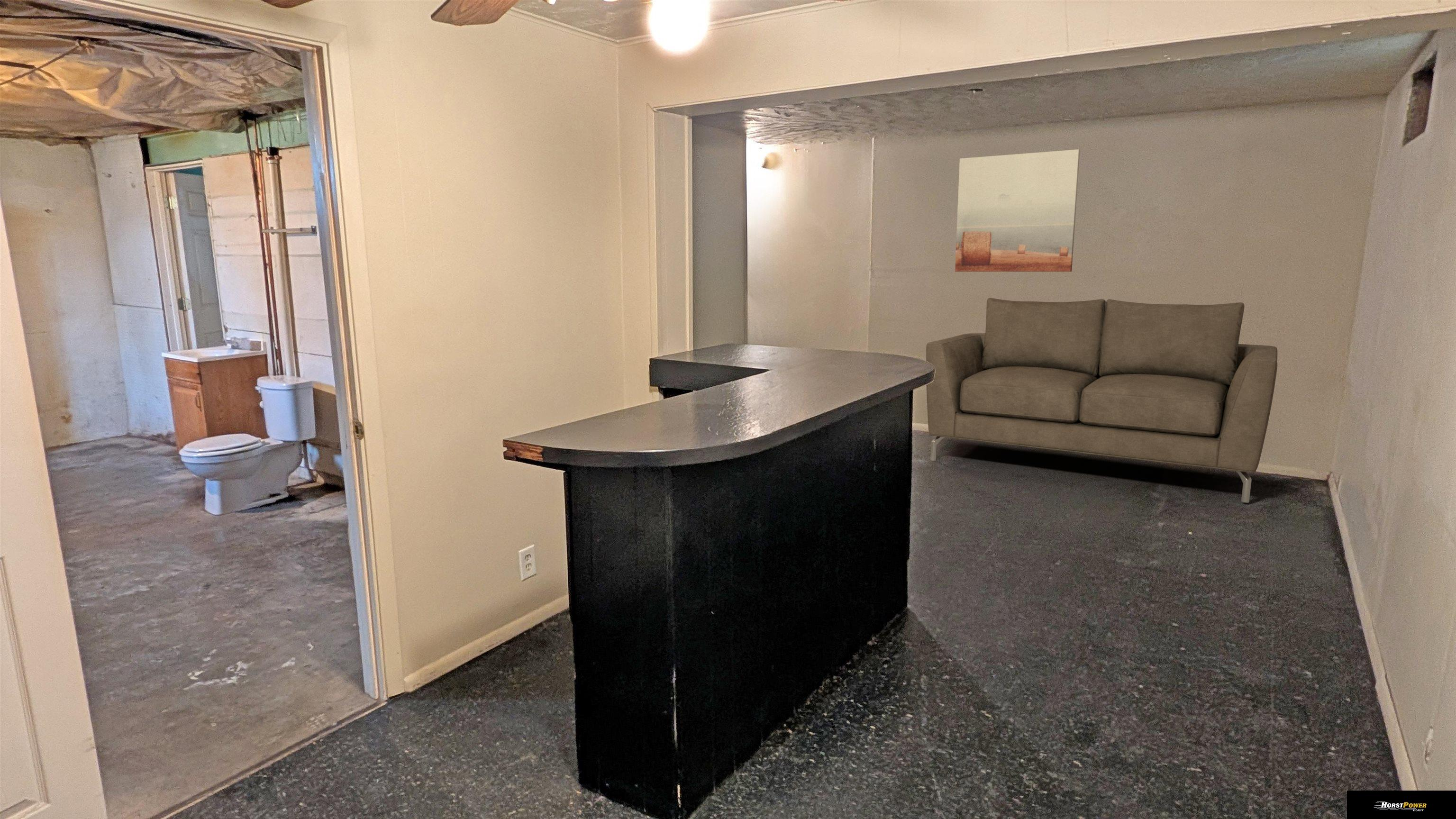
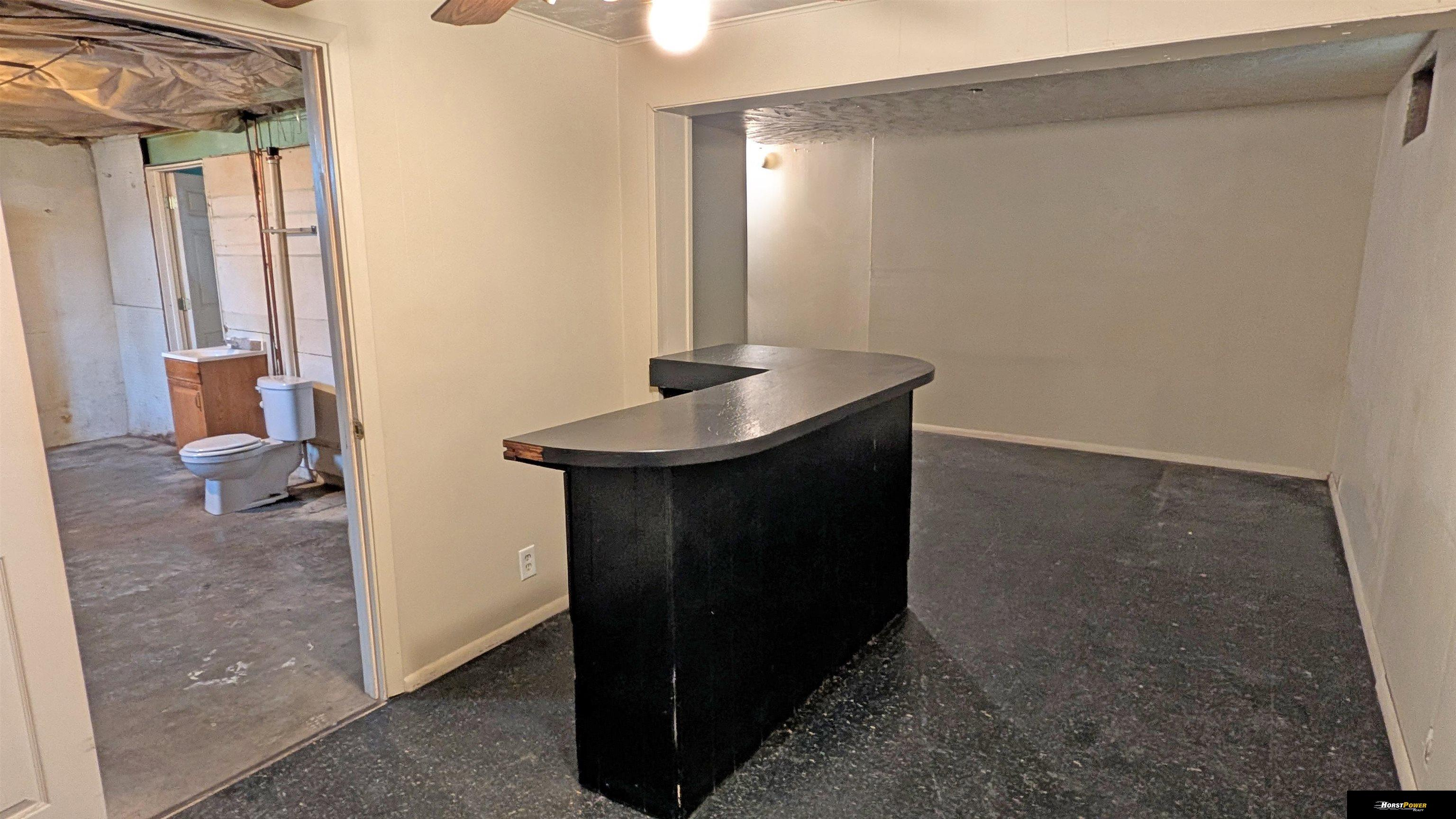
- wall art [955,149,1081,272]
- sofa [926,297,1278,503]
